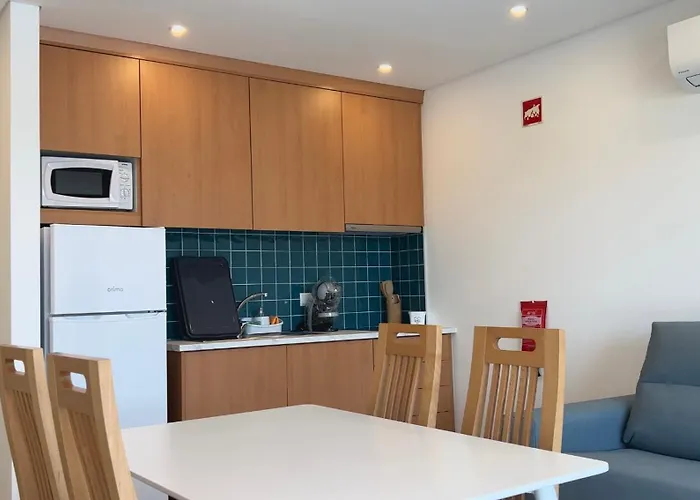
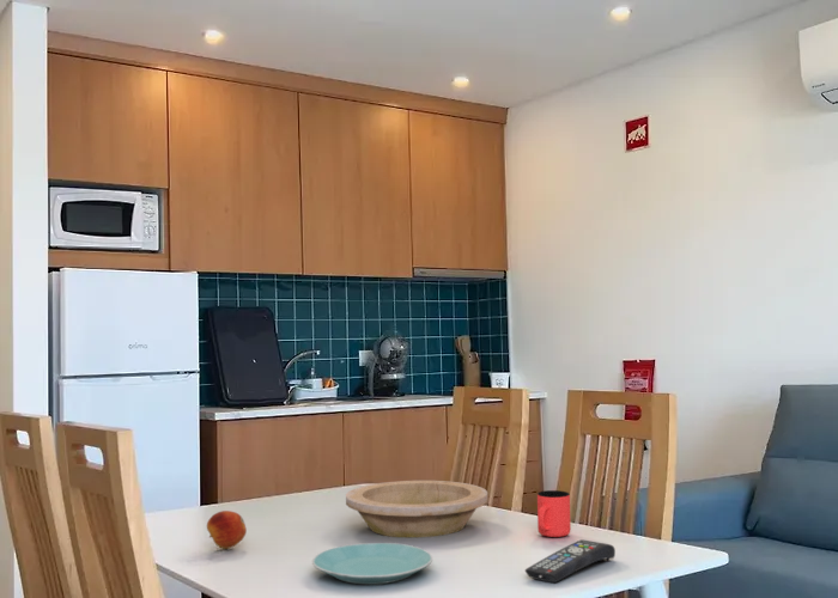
+ plate [311,542,433,585]
+ bowl [345,480,488,538]
+ cup [536,489,572,538]
+ fruit [206,509,248,550]
+ remote control [524,538,617,584]
